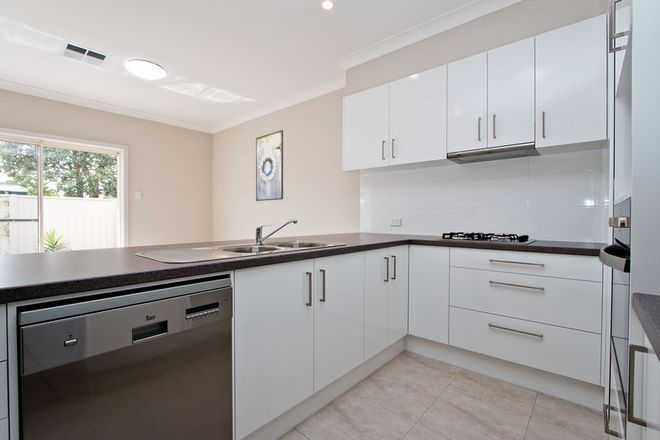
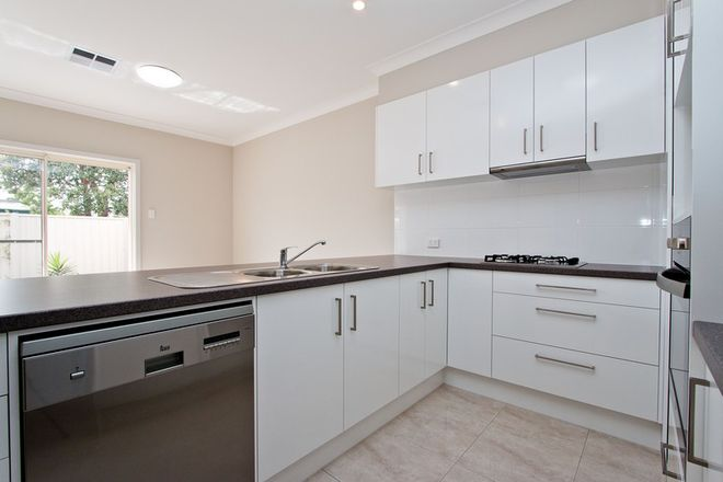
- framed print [255,129,284,202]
